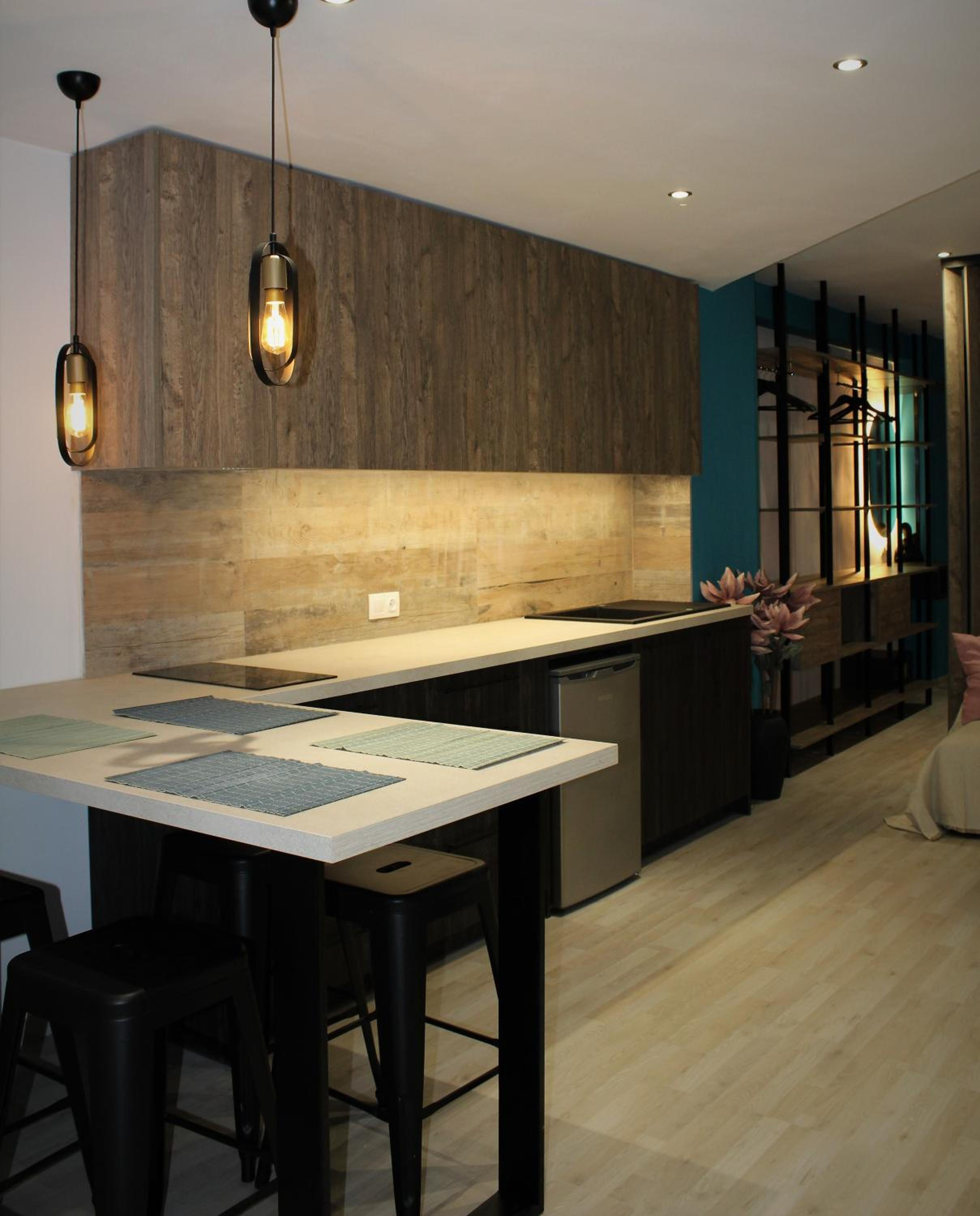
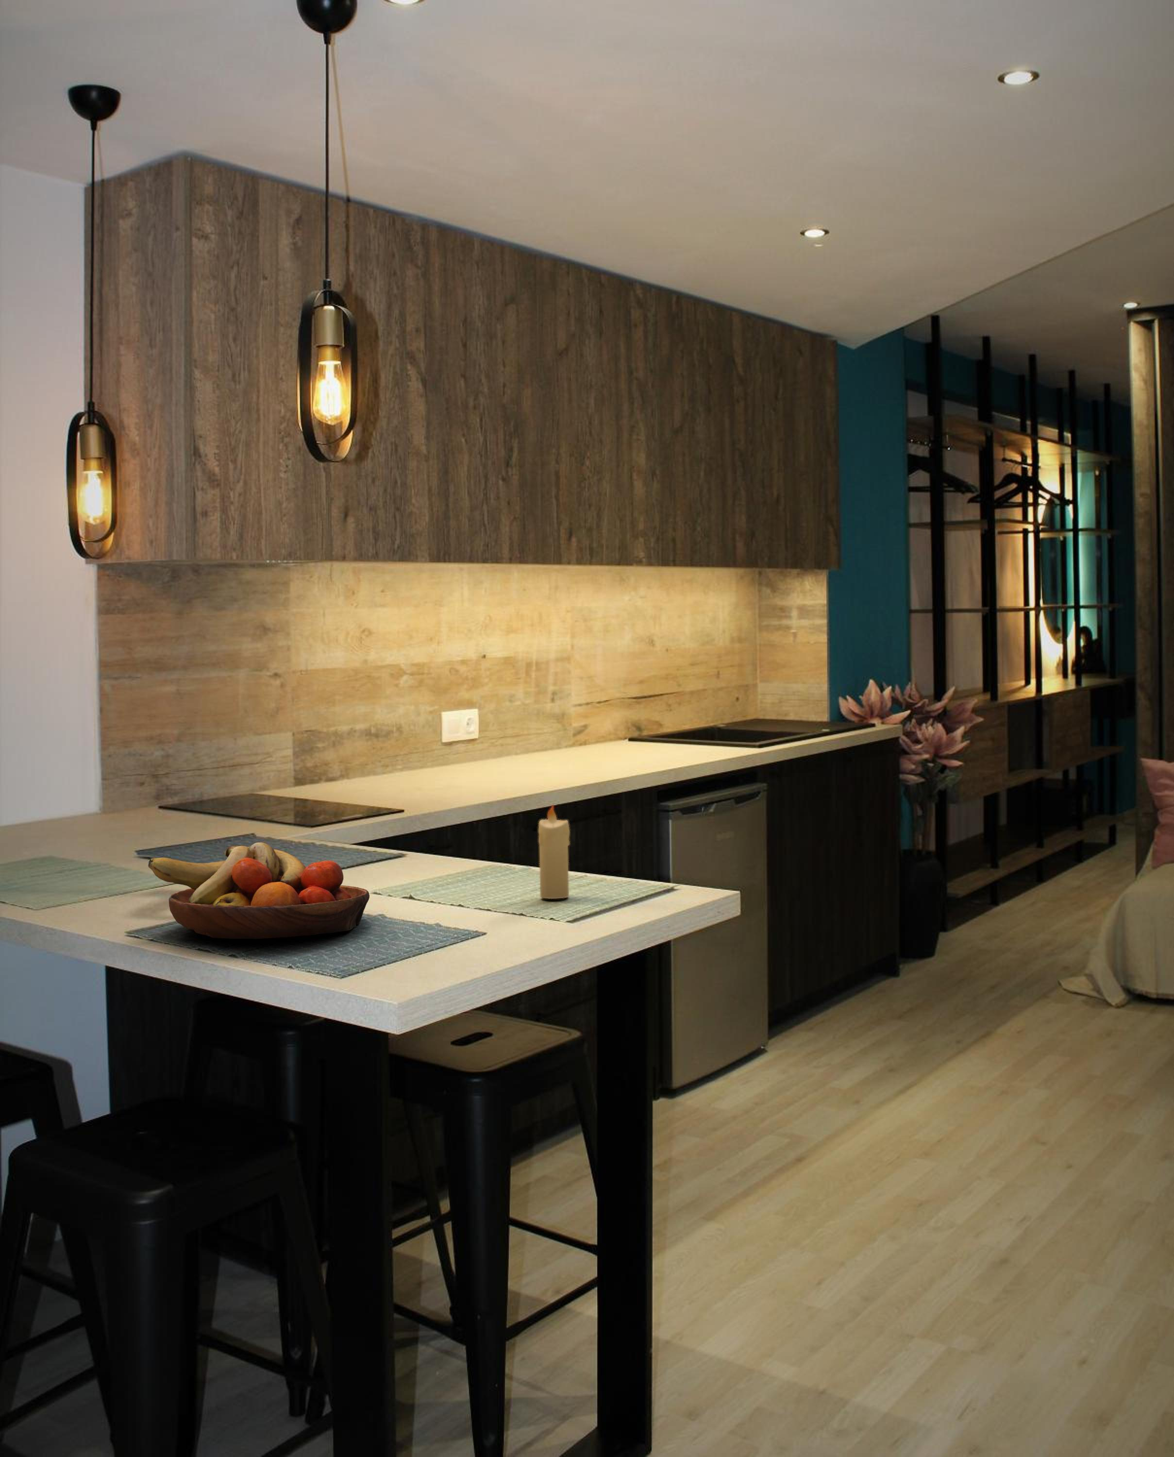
+ candle [538,803,570,900]
+ fruit bowl [147,841,370,939]
